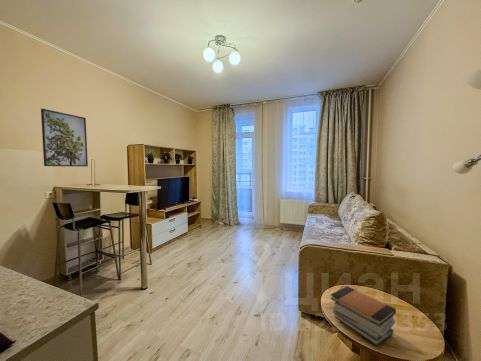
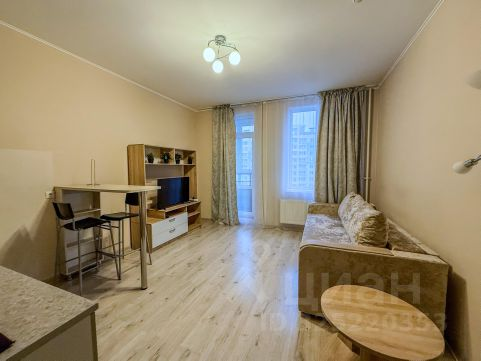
- book stack [329,285,397,346]
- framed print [40,108,89,168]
